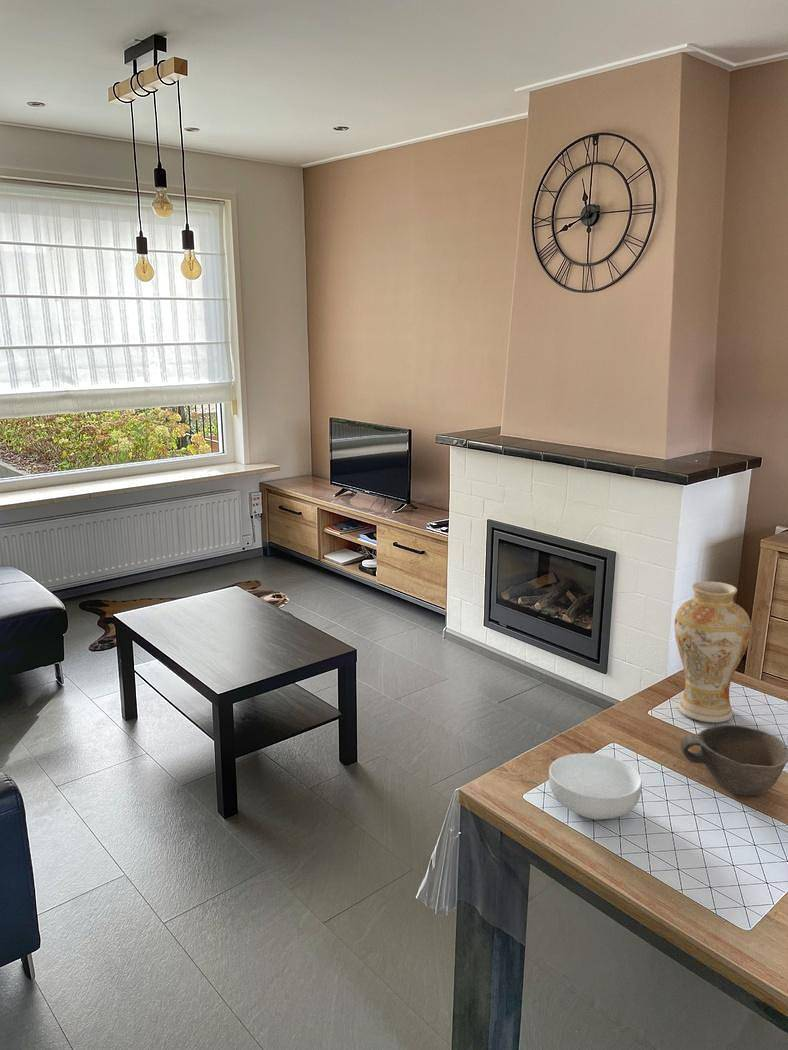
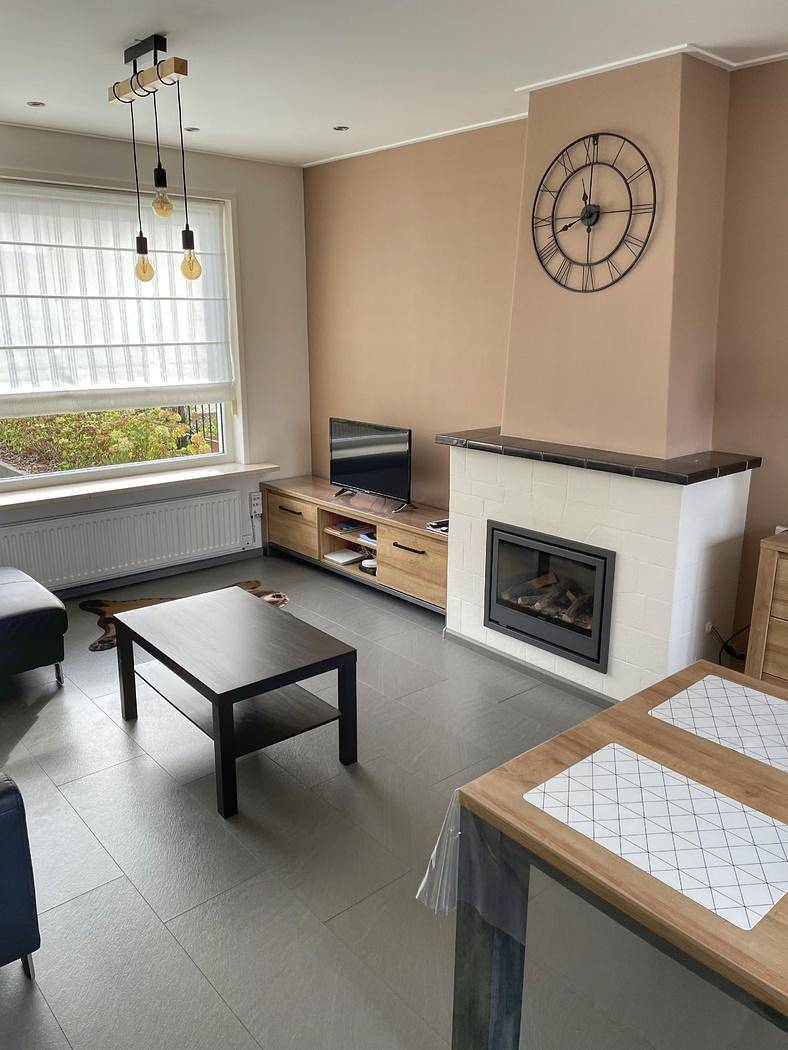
- vase [674,580,752,723]
- bowl [680,724,788,796]
- cereal bowl [548,752,643,820]
